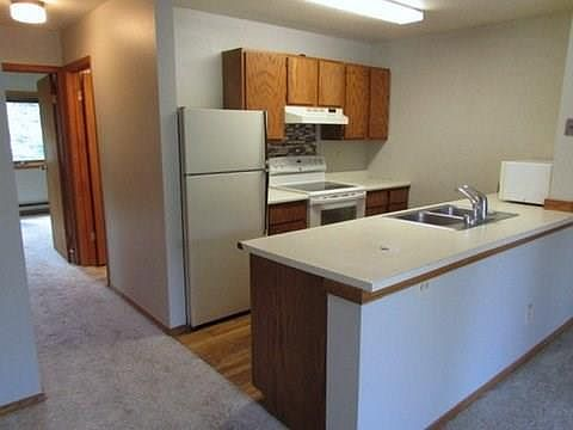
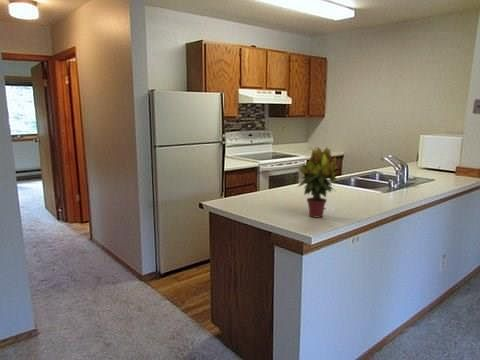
+ potted plant [297,145,339,219]
